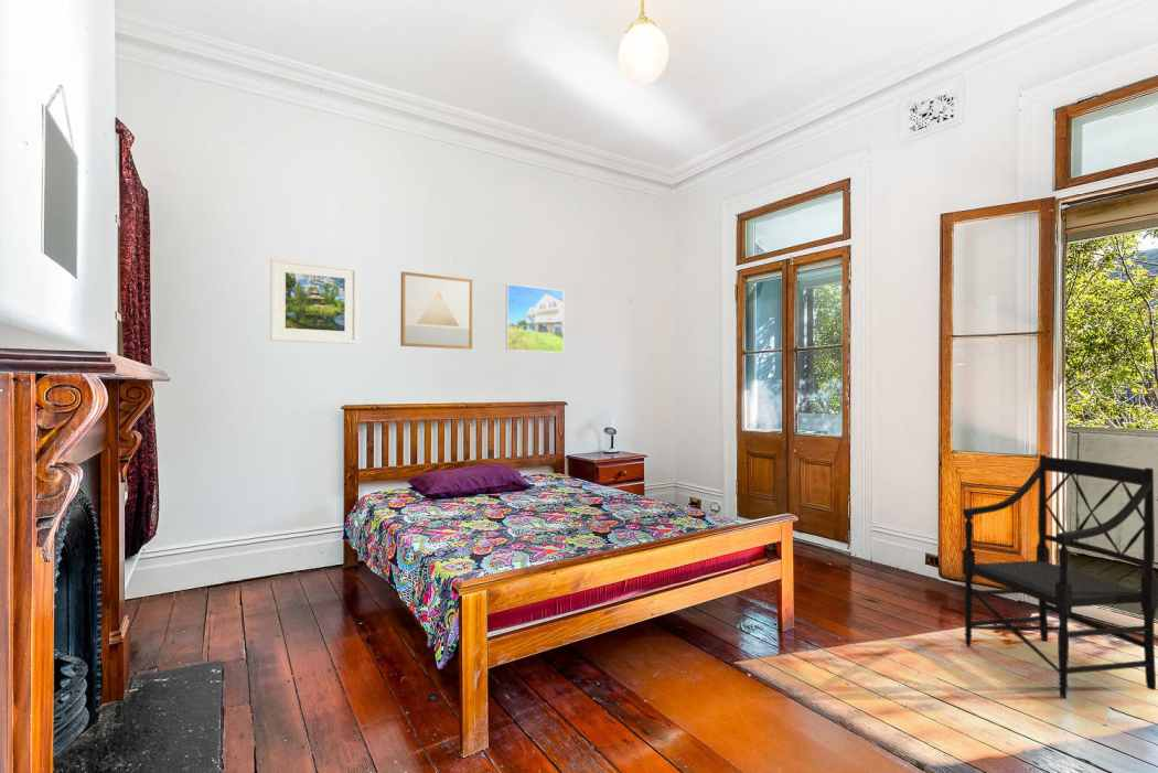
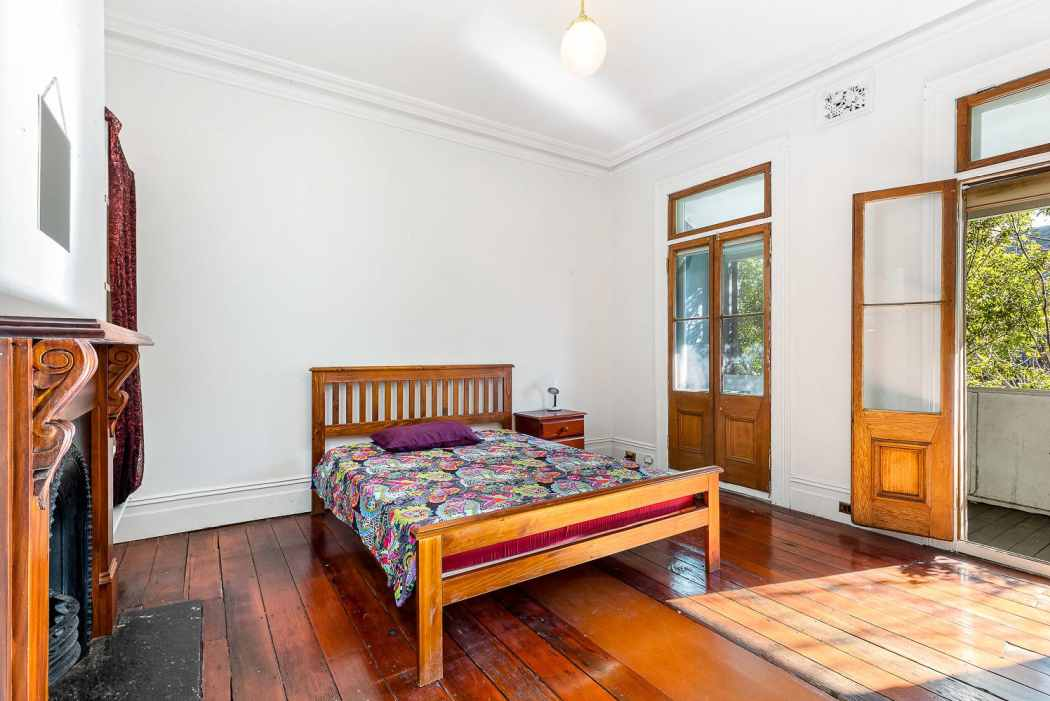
- wall art [399,270,473,350]
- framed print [269,257,360,345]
- armchair [962,453,1158,699]
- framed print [505,283,565,354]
